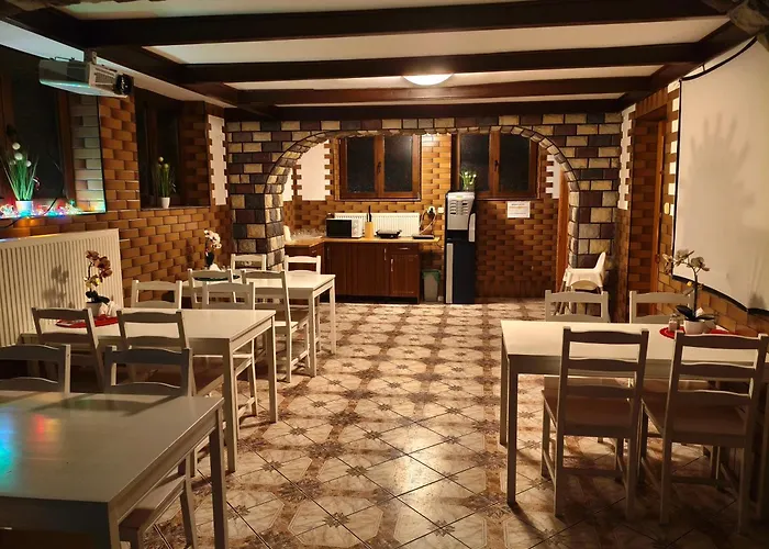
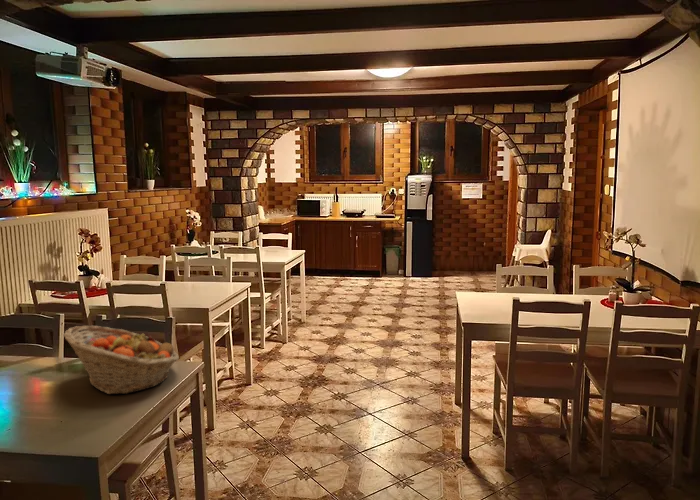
+ fruit basket [62,325,180,395]
